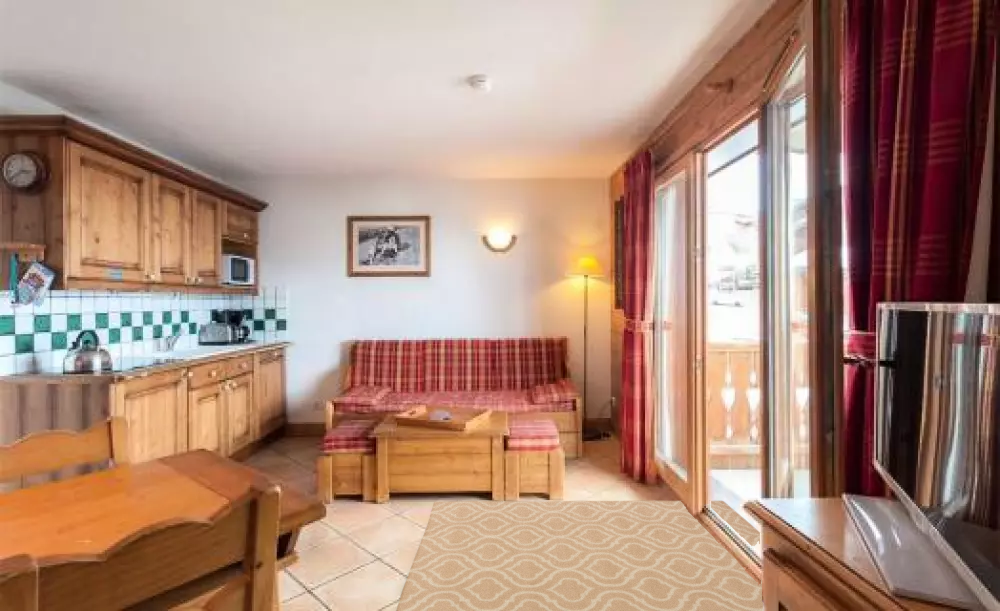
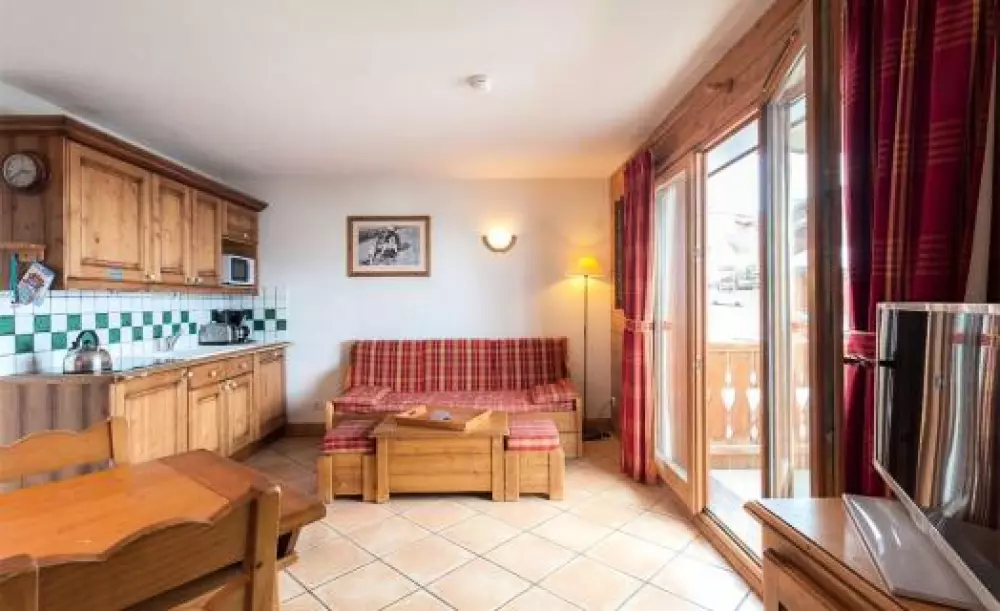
- rug [395,500,764,611]
